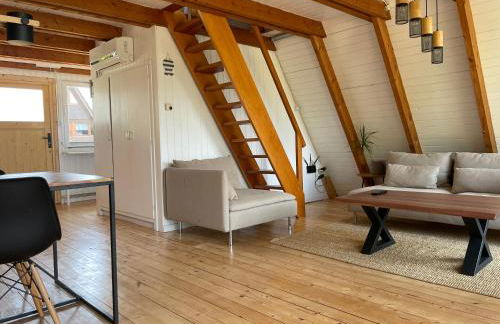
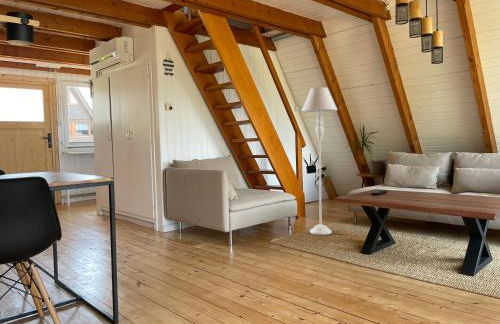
+ floor lamp [301,87,338,236]
